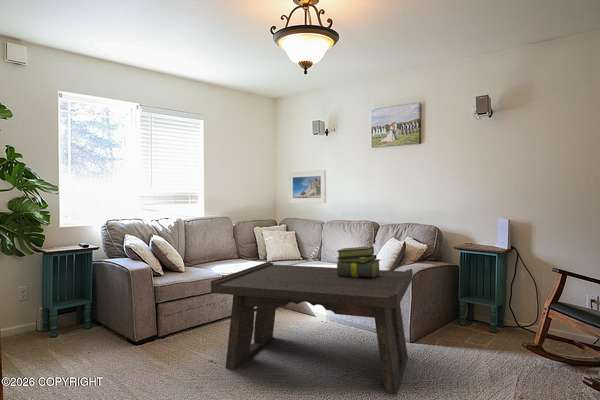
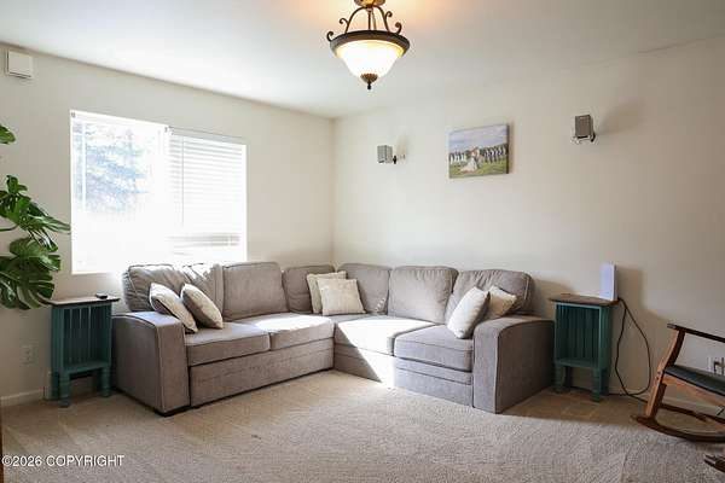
- stack of books [335,245,381,278]
- coffee table [210,261,413,396]
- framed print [288,169,327,204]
